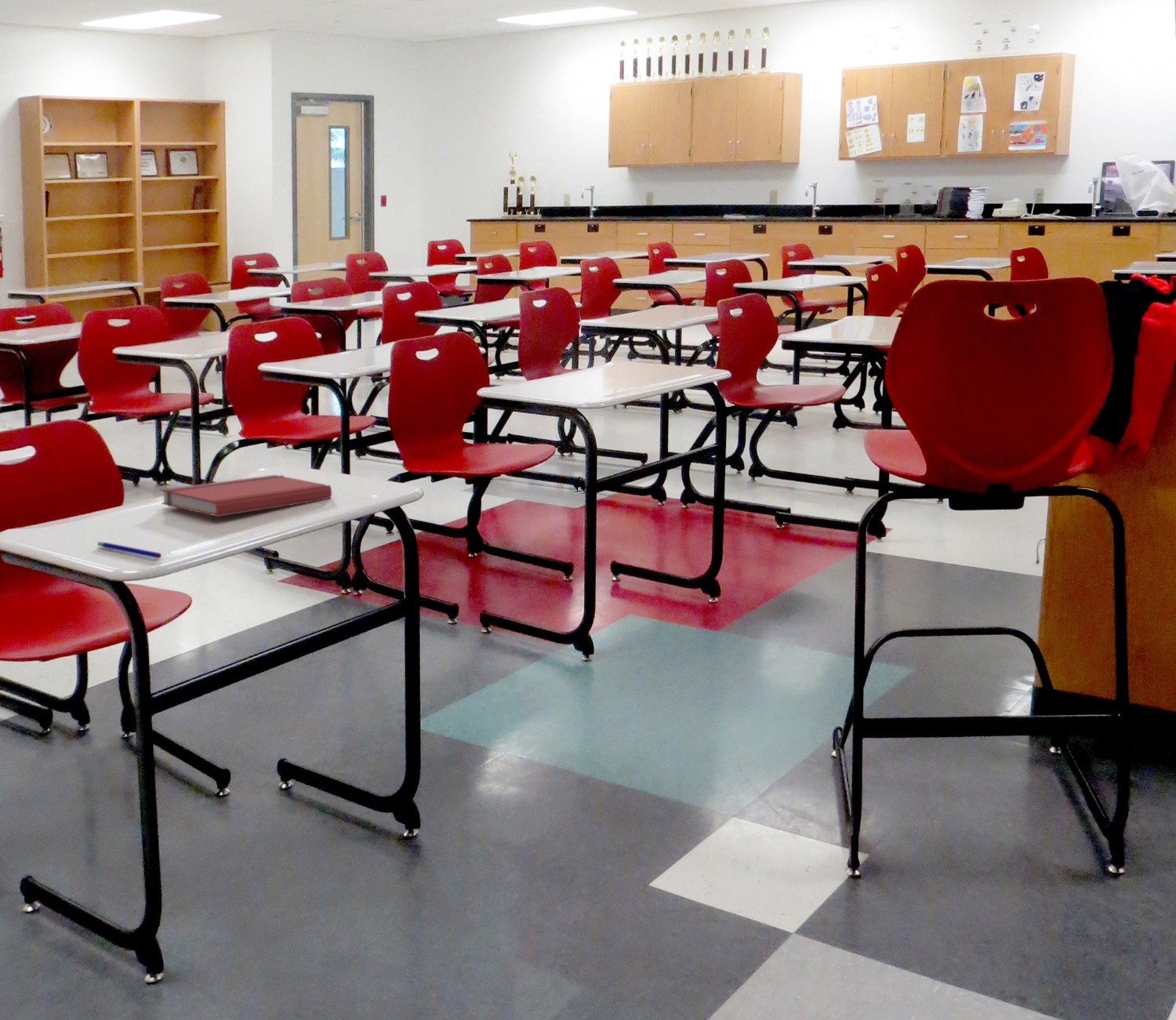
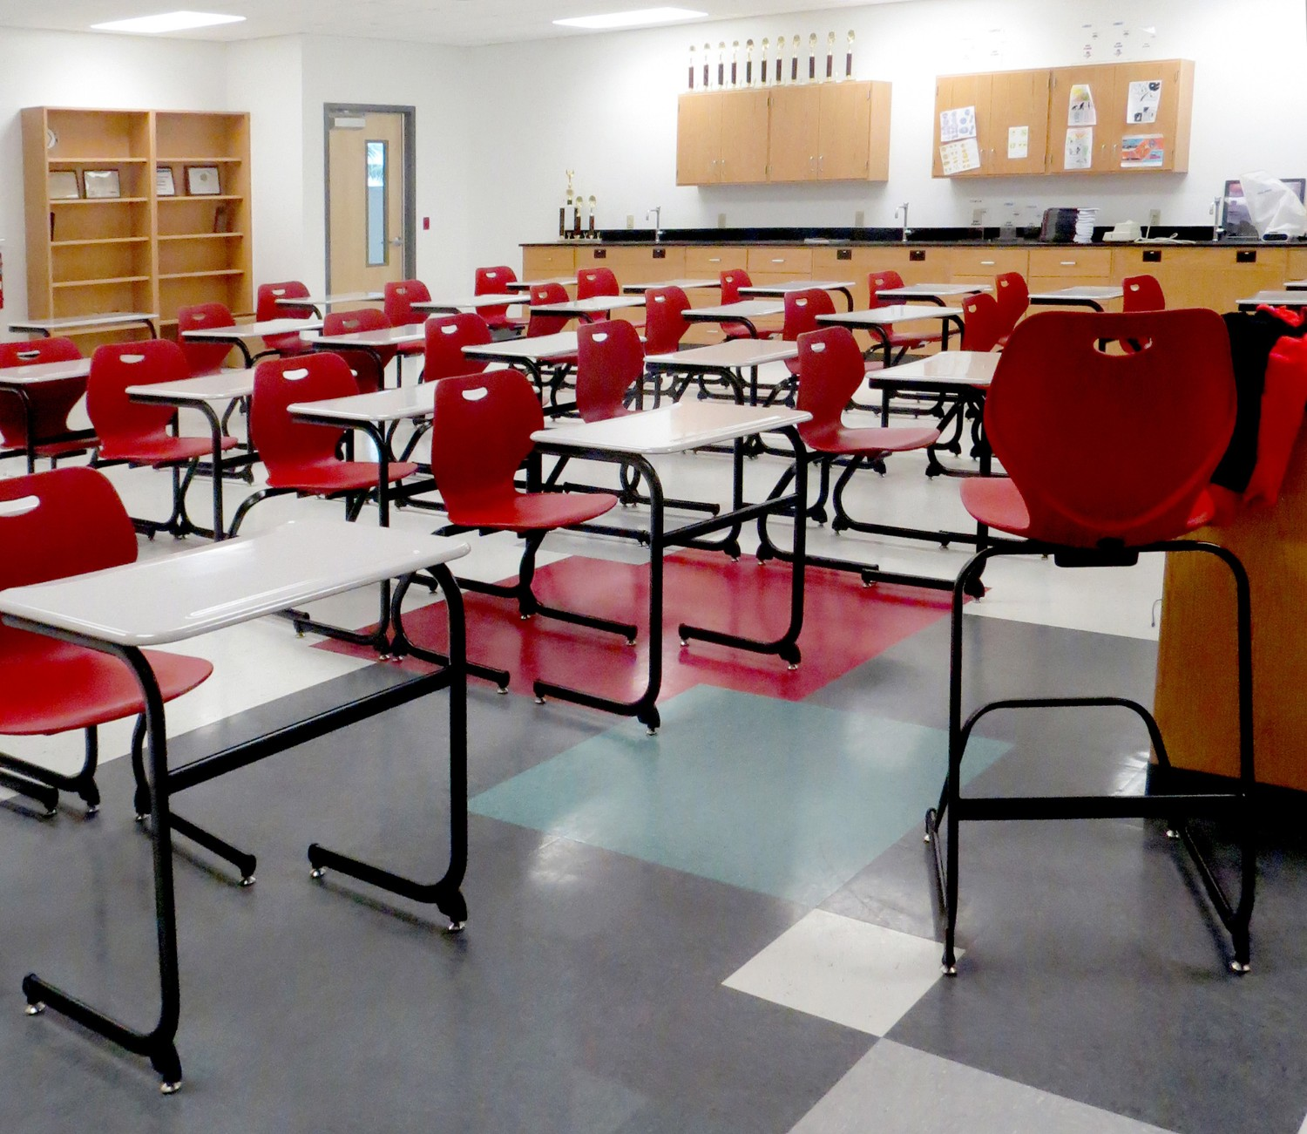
- pen [97,541,162,559]
- book [160,474,332,517]
